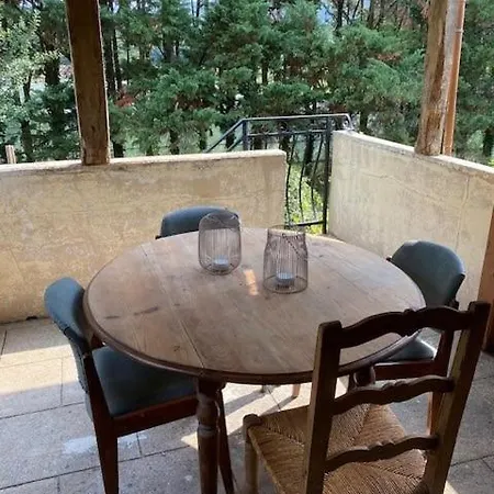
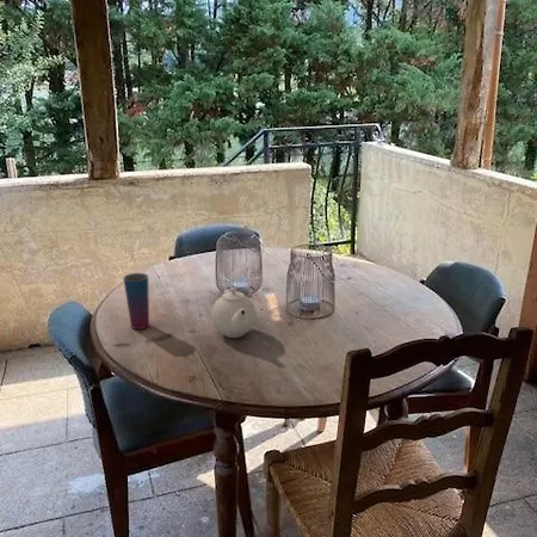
+ cup [122,272,150,331]
+ teapot [210,286,258,339]
